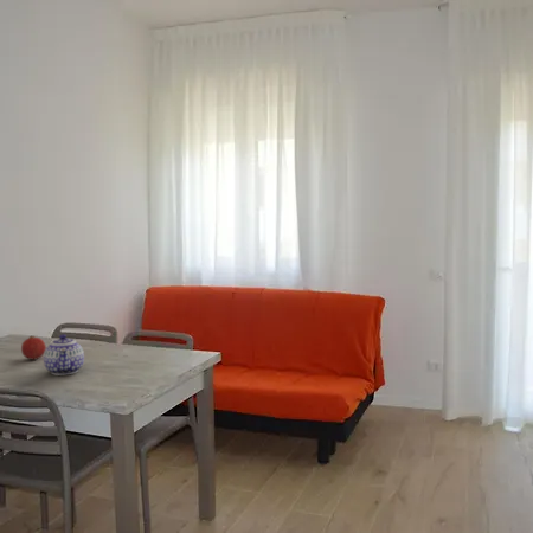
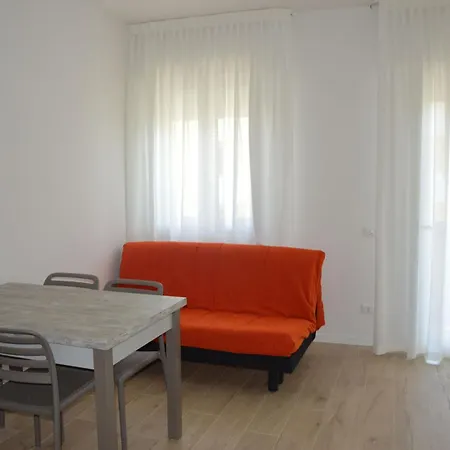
- fruit [20,335,47,360]
- teapot [43,333,85,377]
